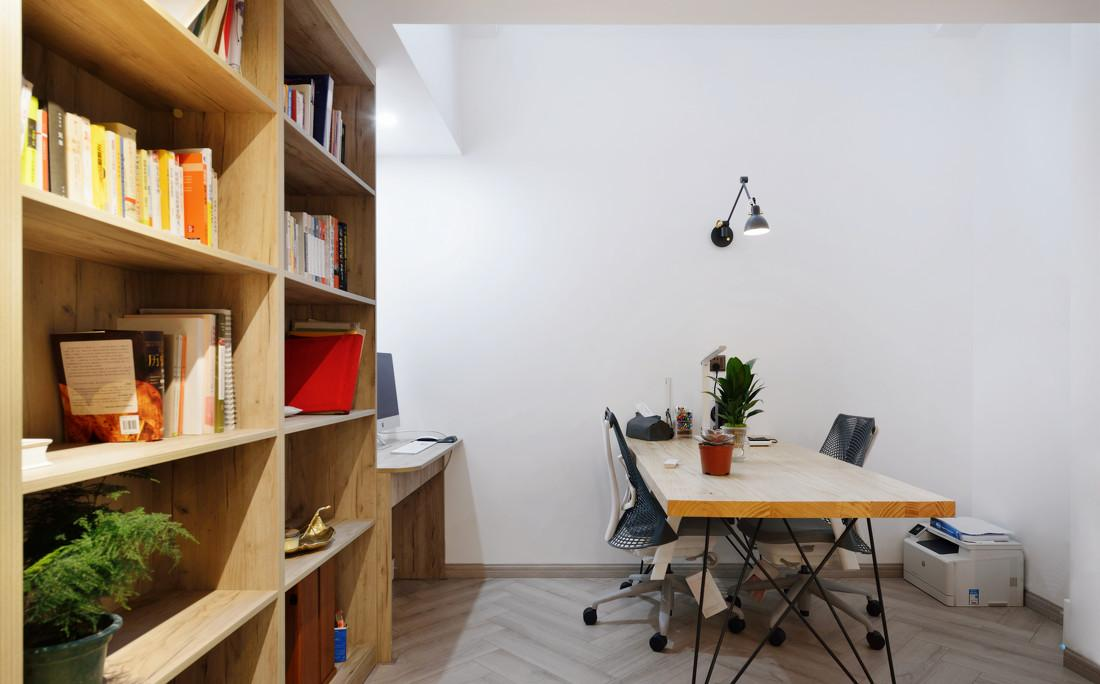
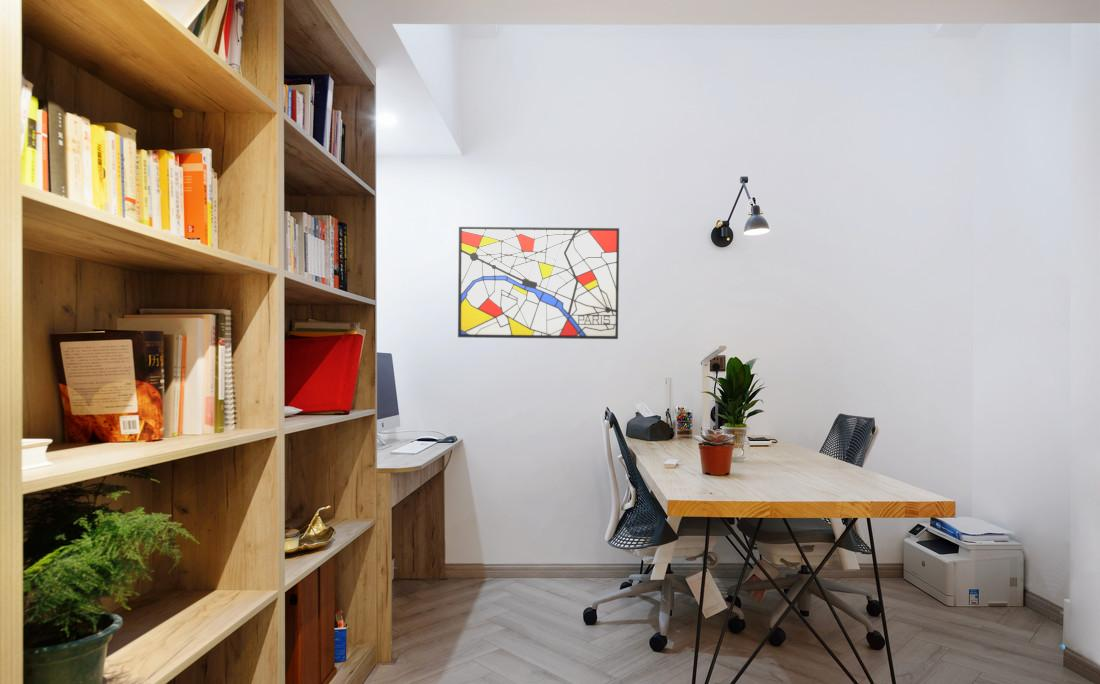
+ wall art [457,226,620,340]
